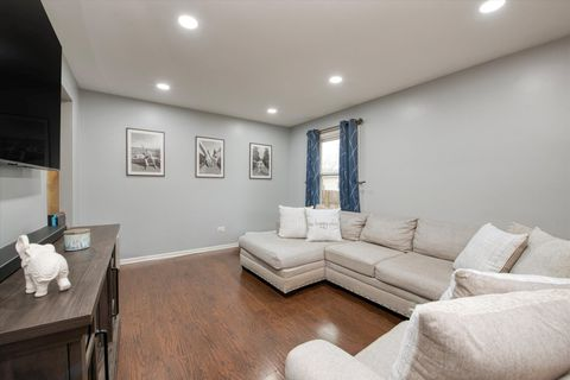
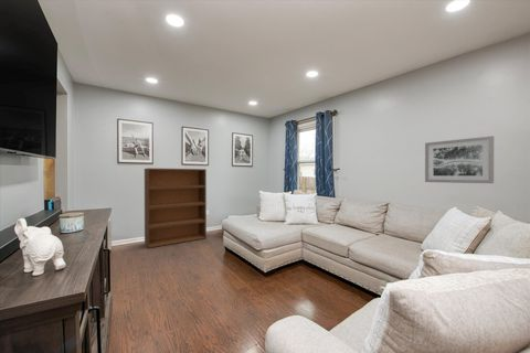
+ bookshelf [144,167,208,249]
+ wall art [424,135,495,184]
